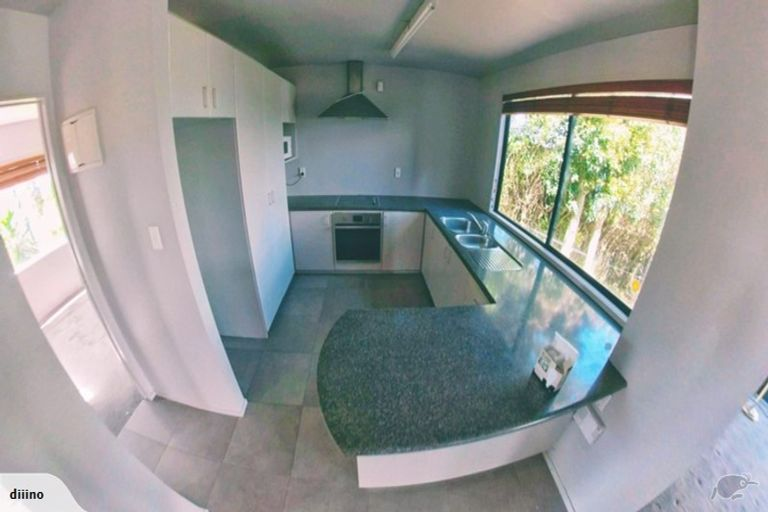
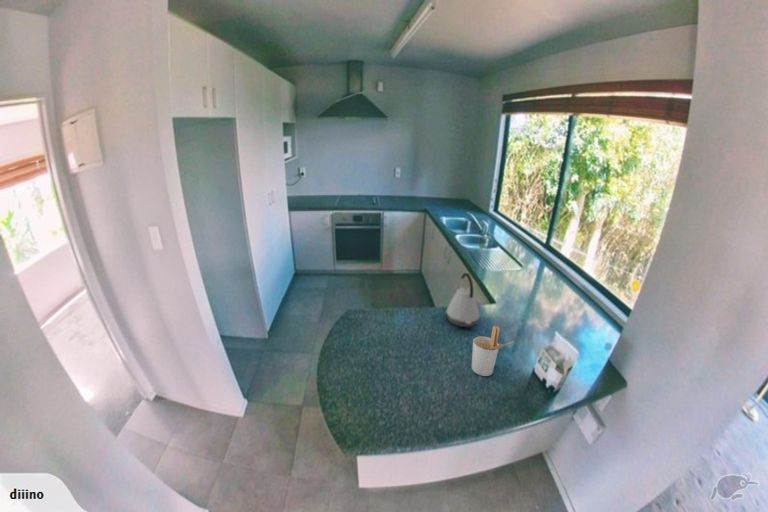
+ kettle [446,272,480,328]
+ utensil holder [471,325,515,377]
